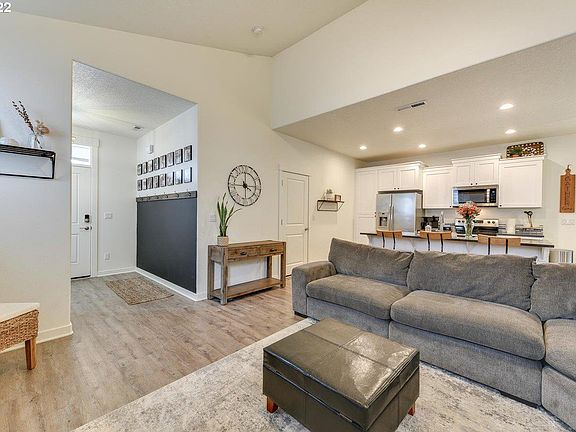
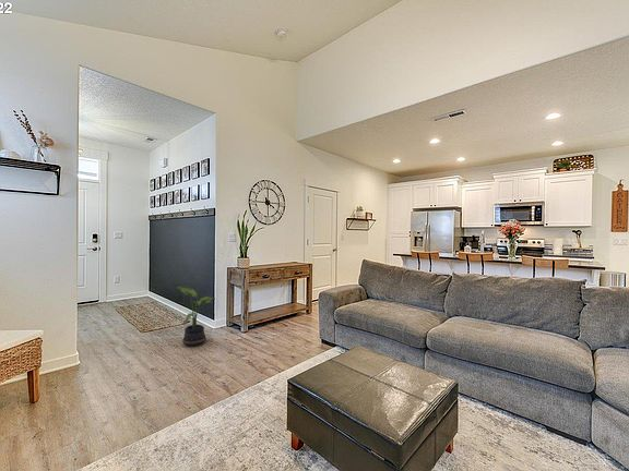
+ potted plant [176,286,216,348]
